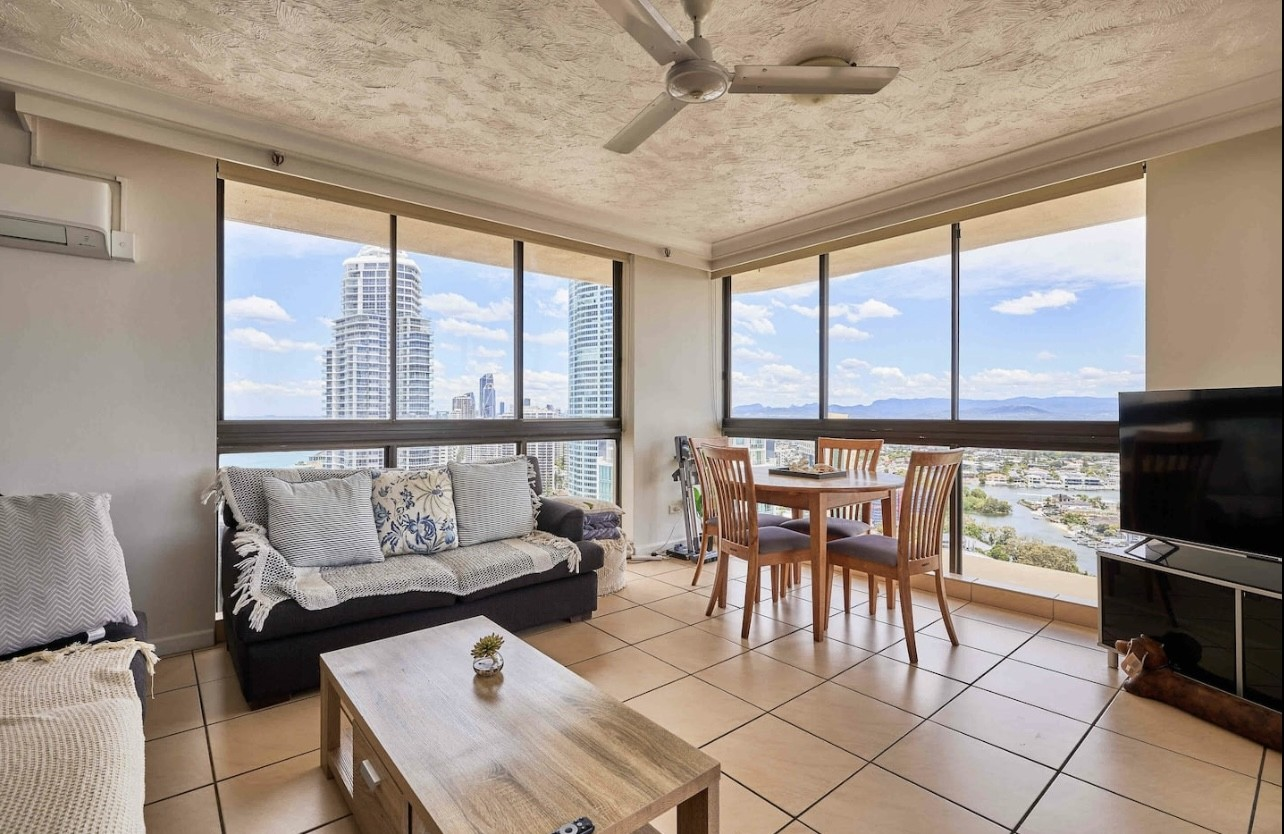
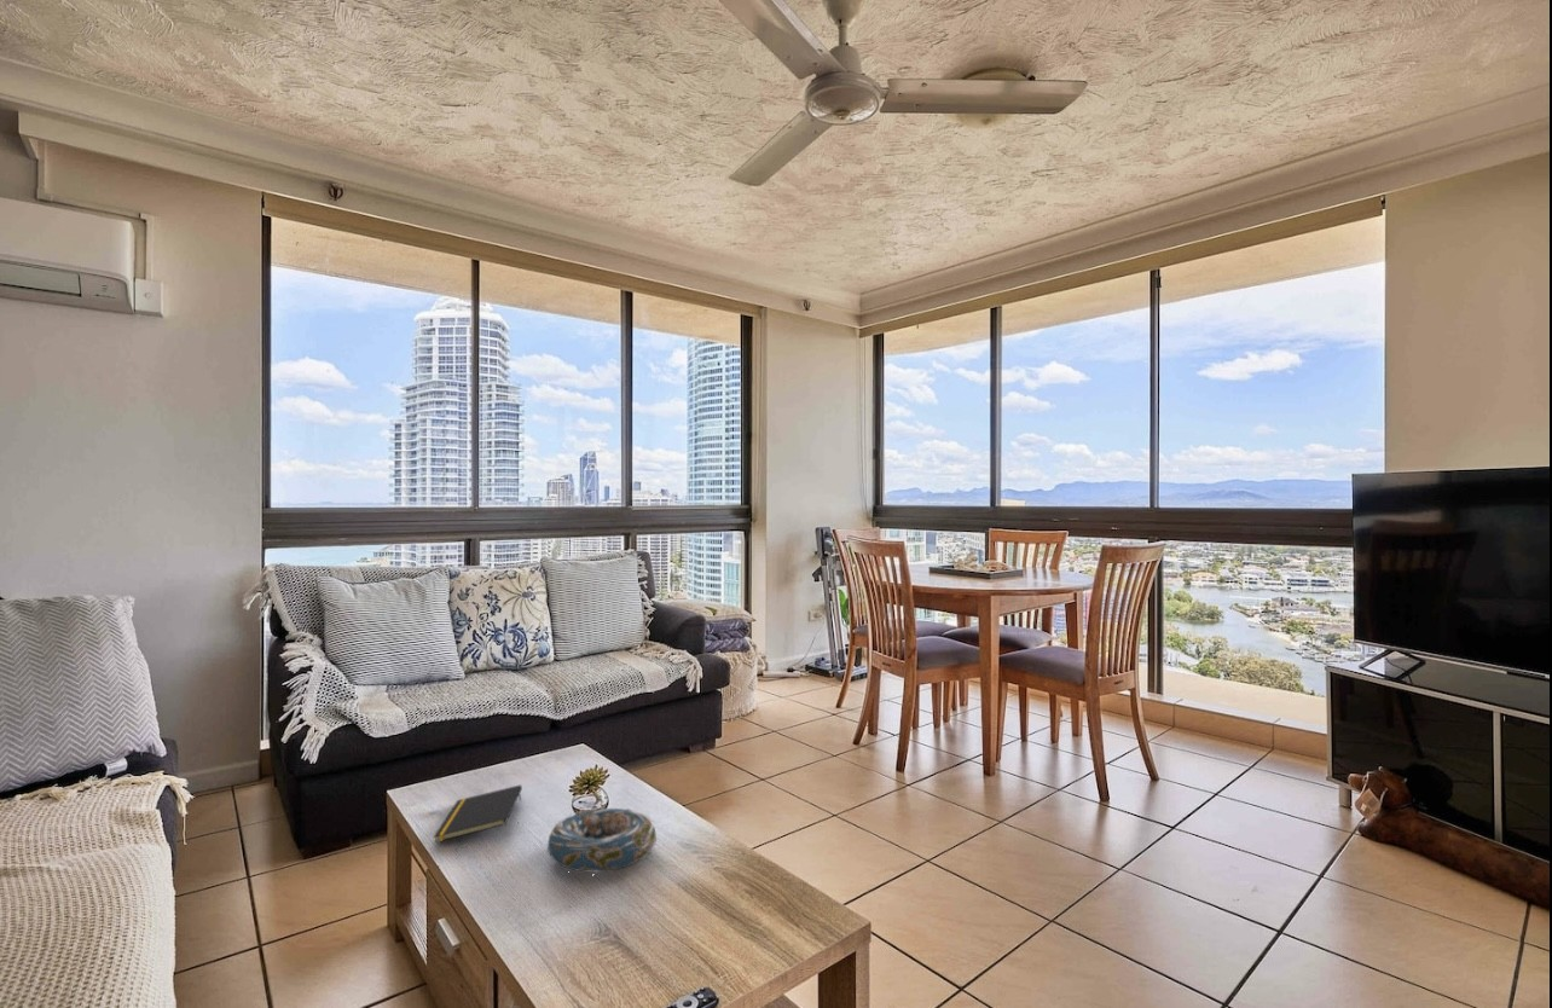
+ notepad [433,783,523,844]
+ decorative bowl [545,806,658,875]
